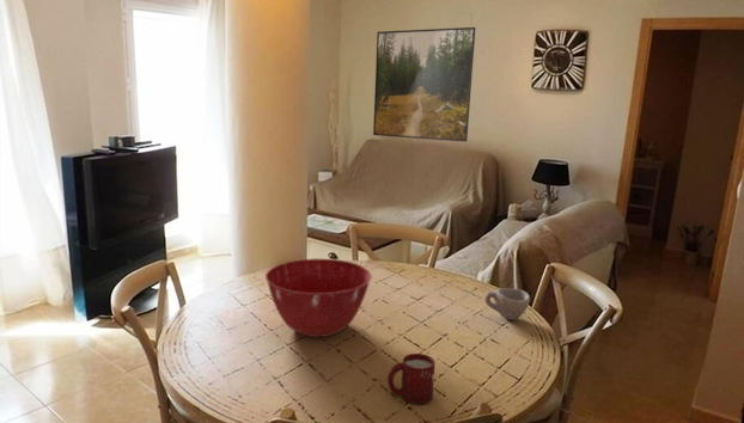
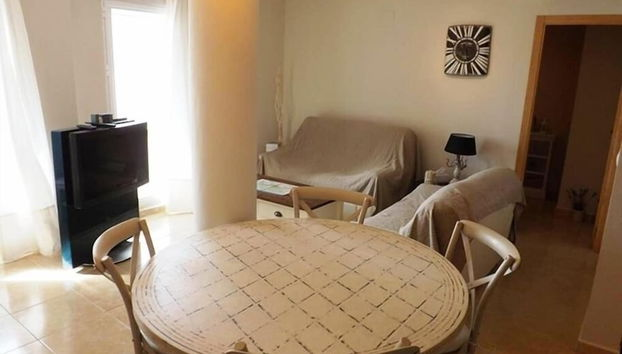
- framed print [372,26,477,142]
- mixing bowl [264,258,373,338]
- cup [483,287,531,321]
- cup [386,352,437,406]
